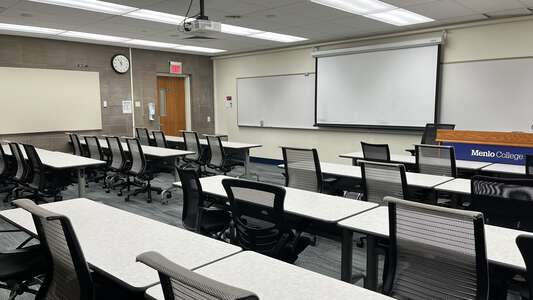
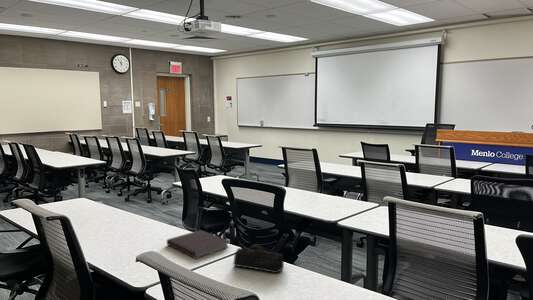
+ notebook [166,229,231,260]
+ pencil case [232,243,285,274]
